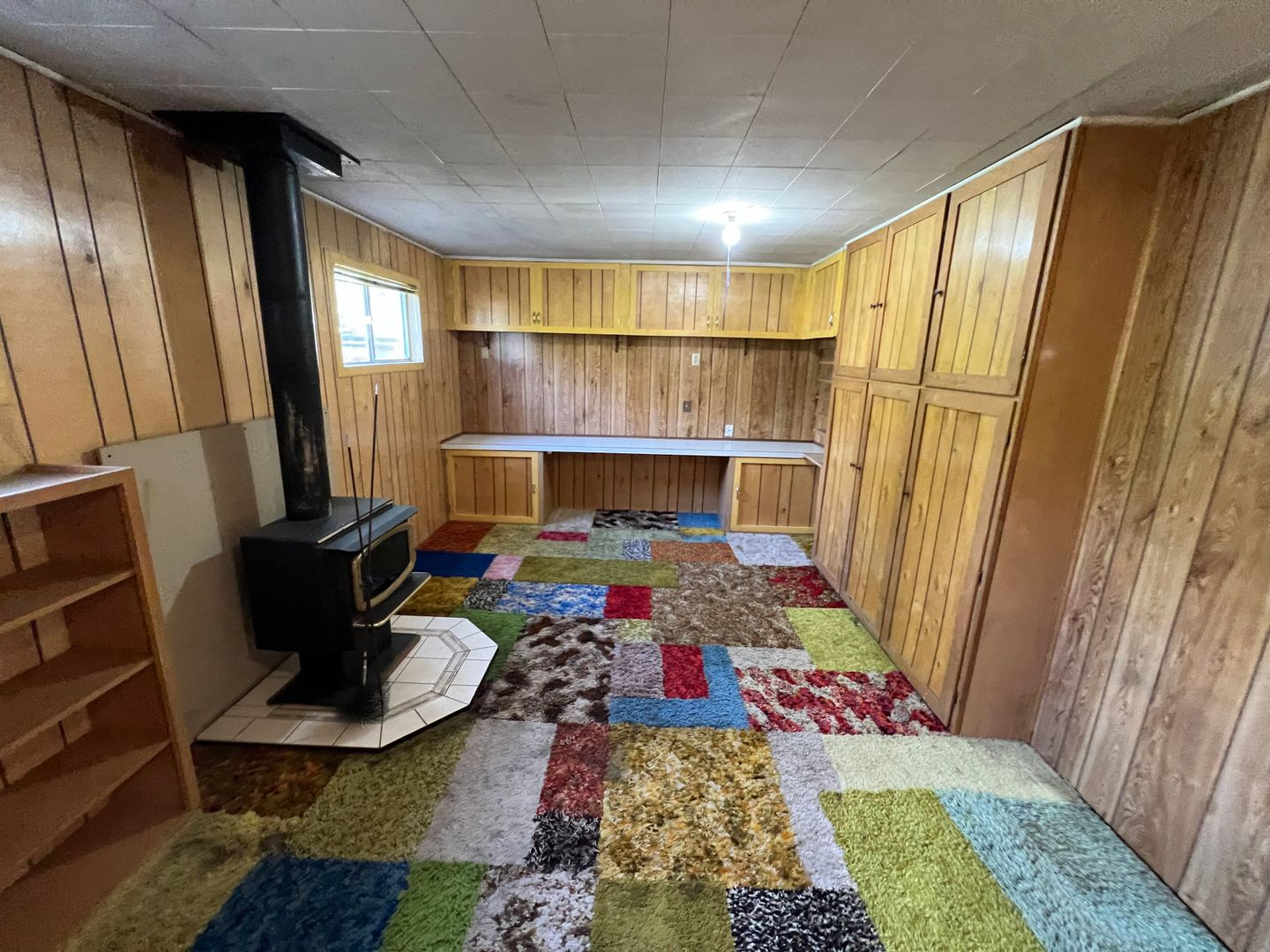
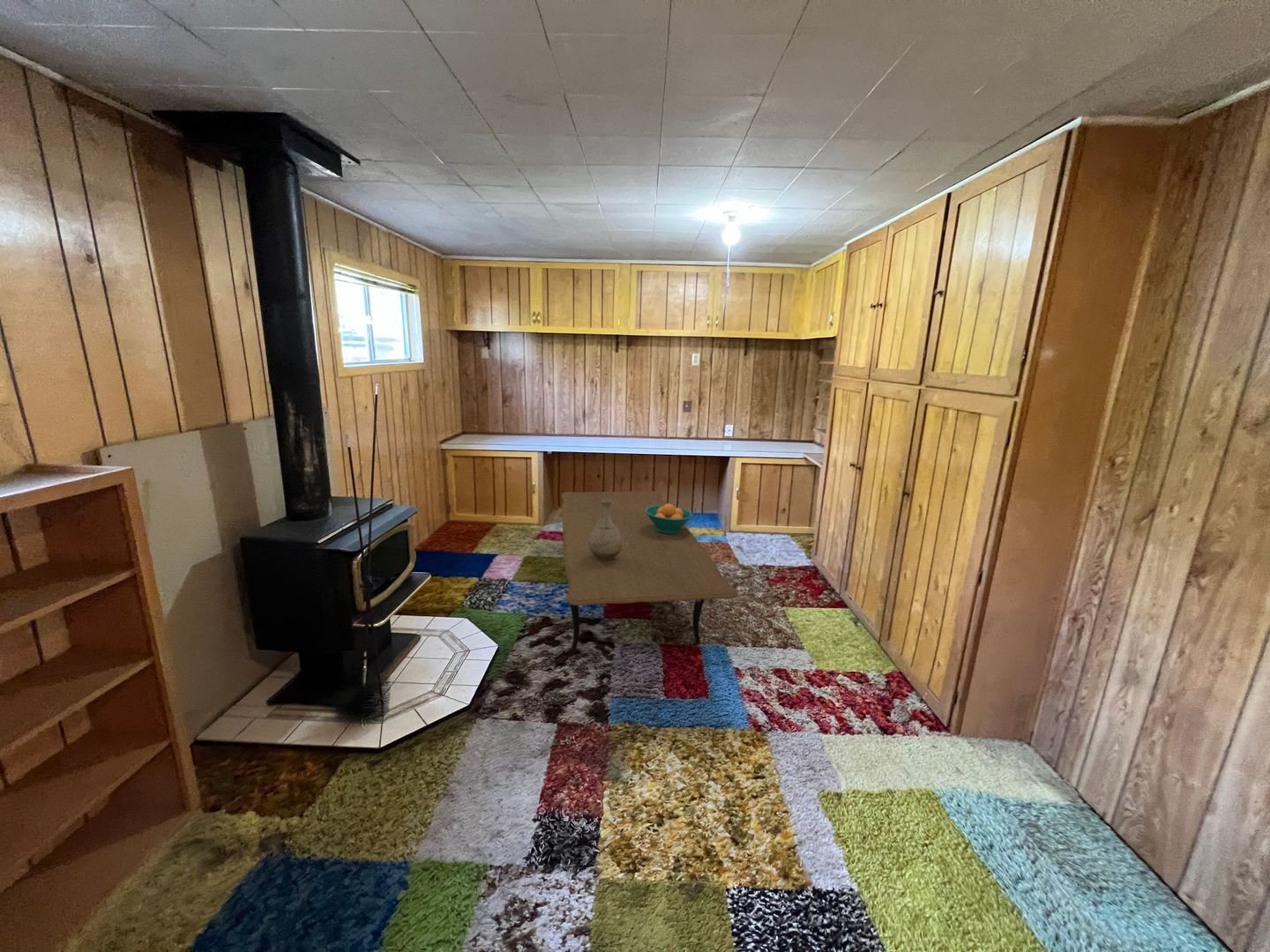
+ fruit bowl [645,502,694,534]
+ vase [589,500,623,562]
+ dining table [560,490,739,651]
